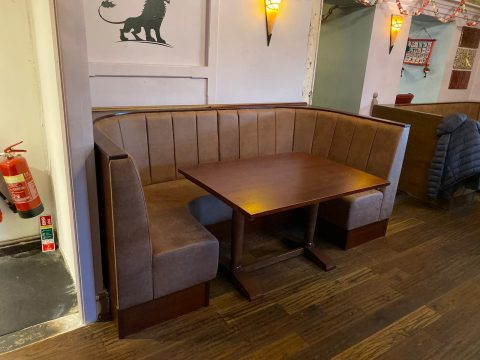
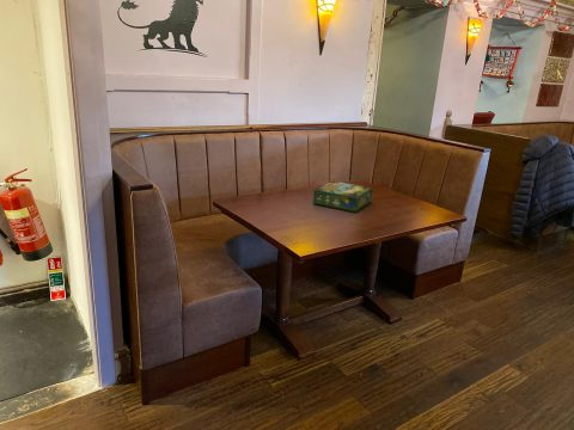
+ board game [312,180,374,213]
